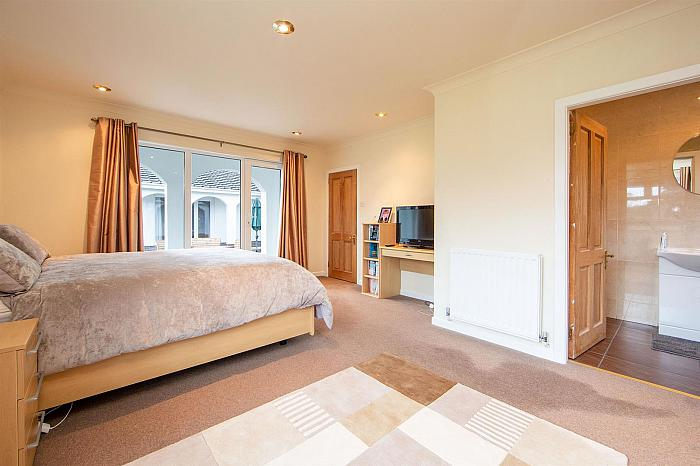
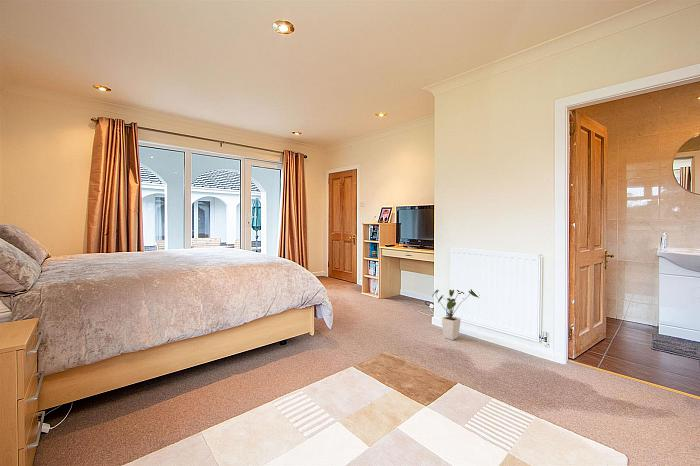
+ house plant [431,288,480,341]
